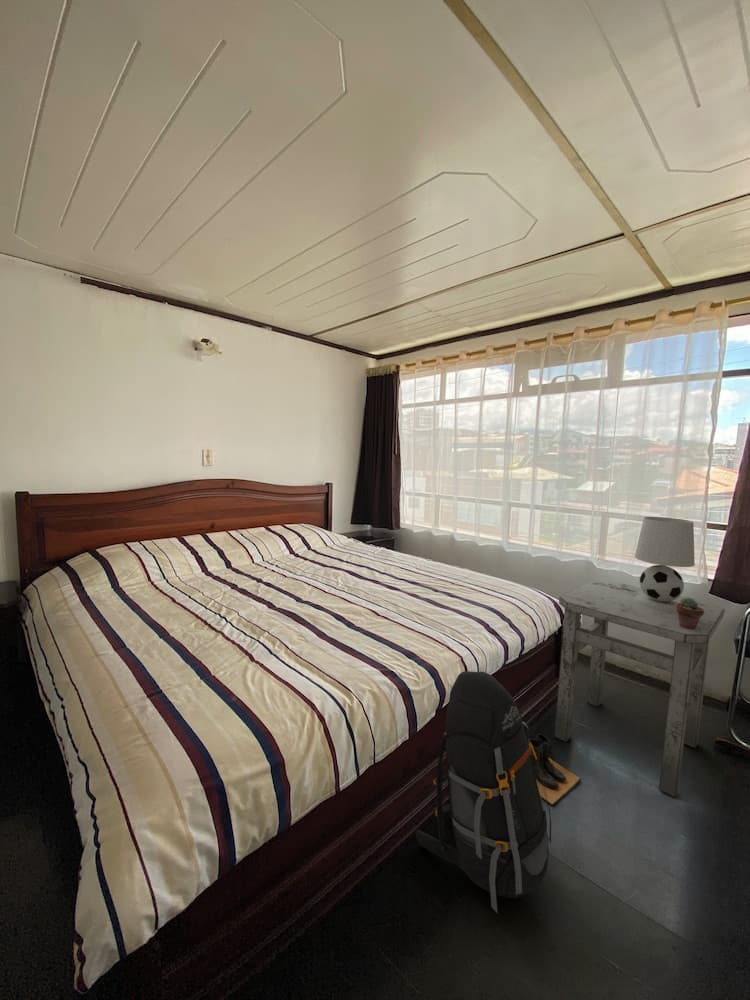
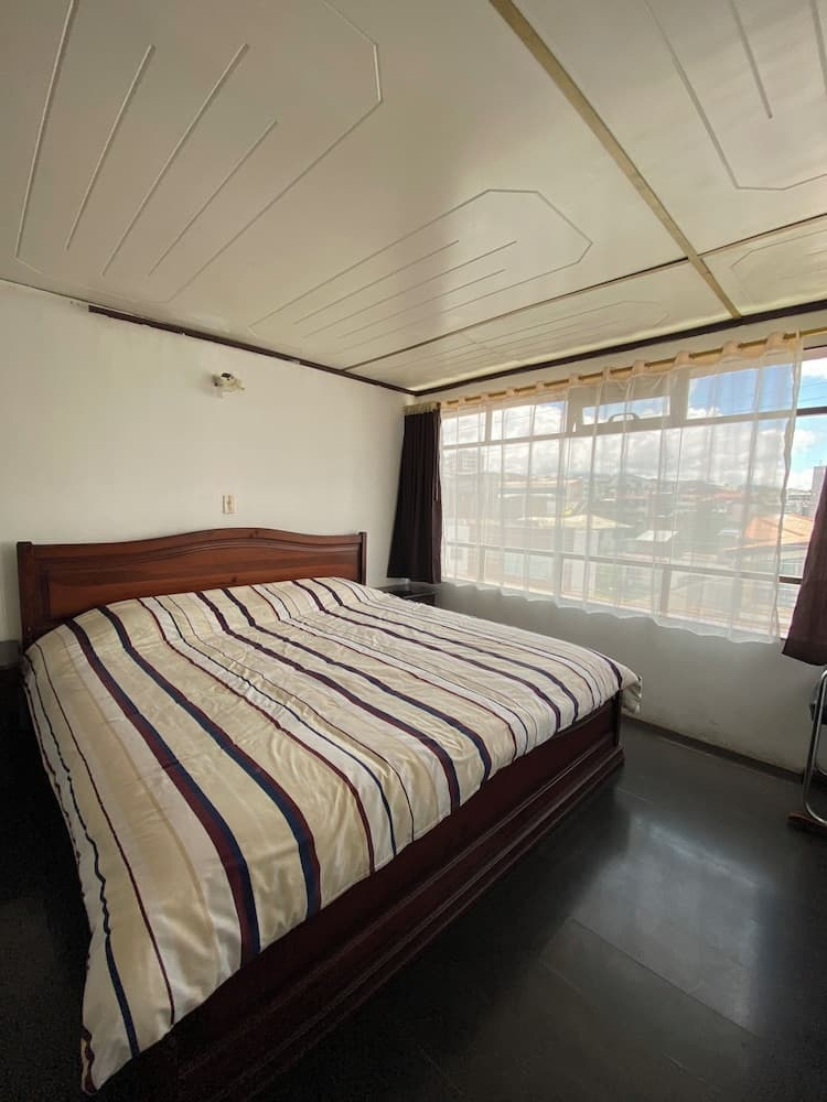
- boots [528,733,582,806]
- backpack [415,670,552,913]
- side table [554,579,725,798]
- table lamp [634,516,696,611]
- potted succulent [676,596,704,630]
